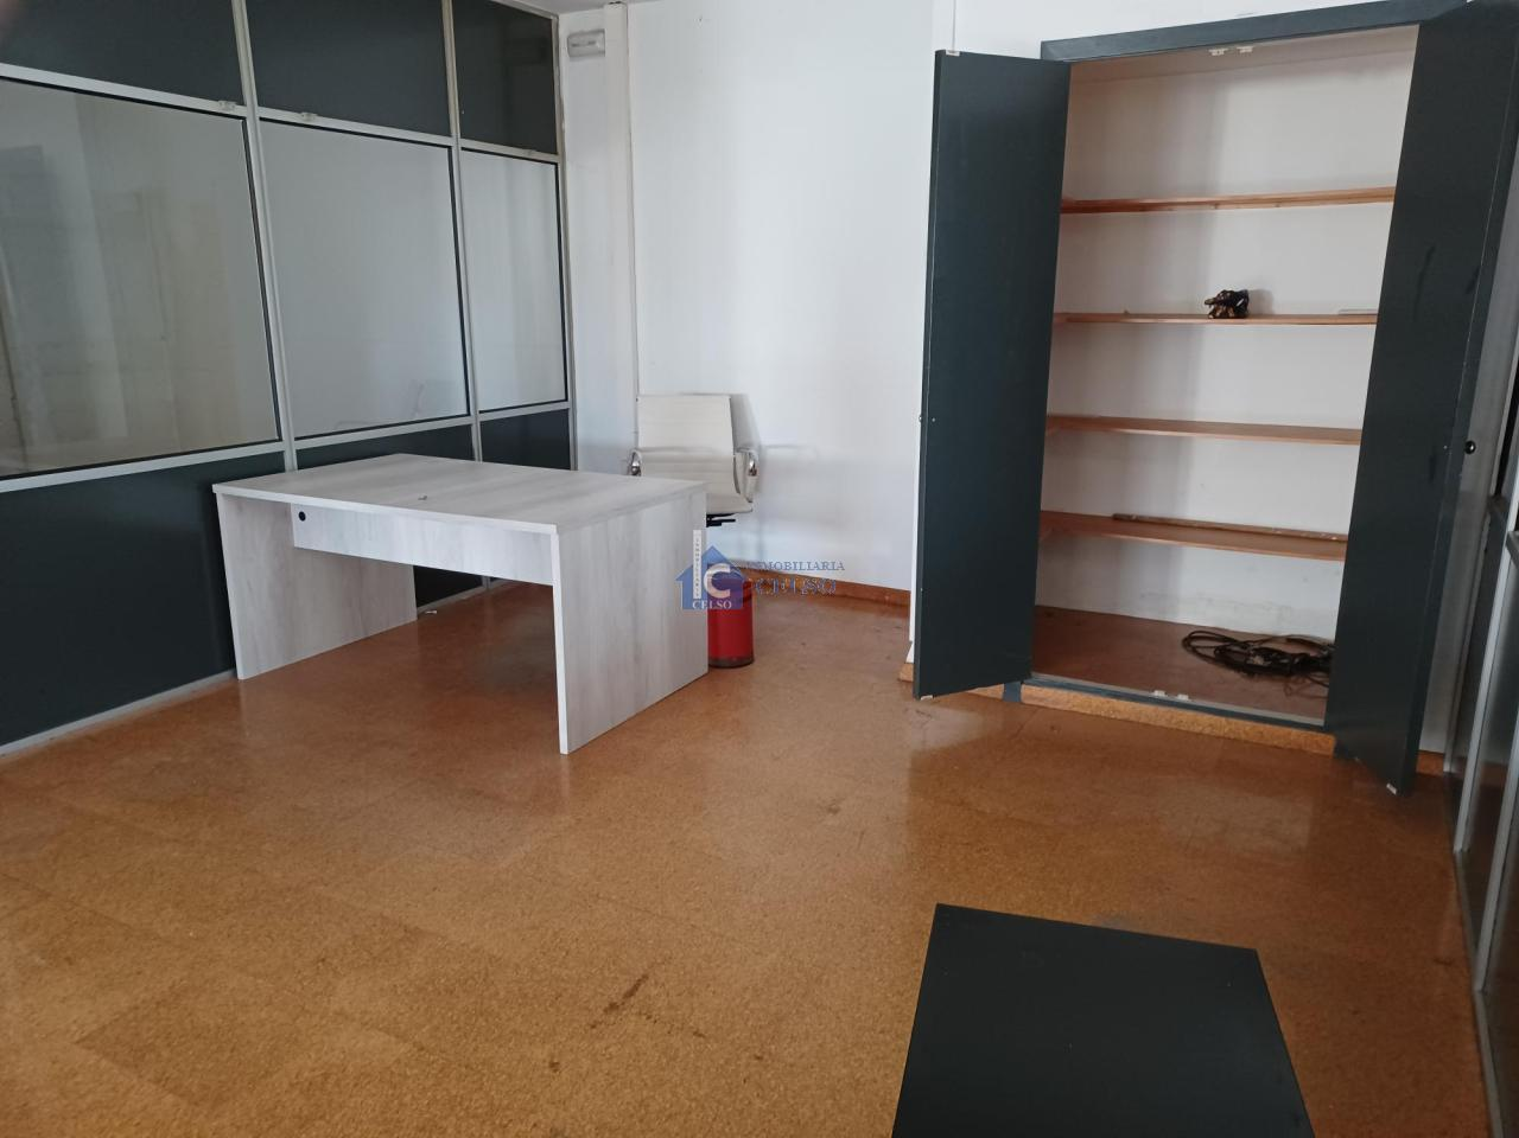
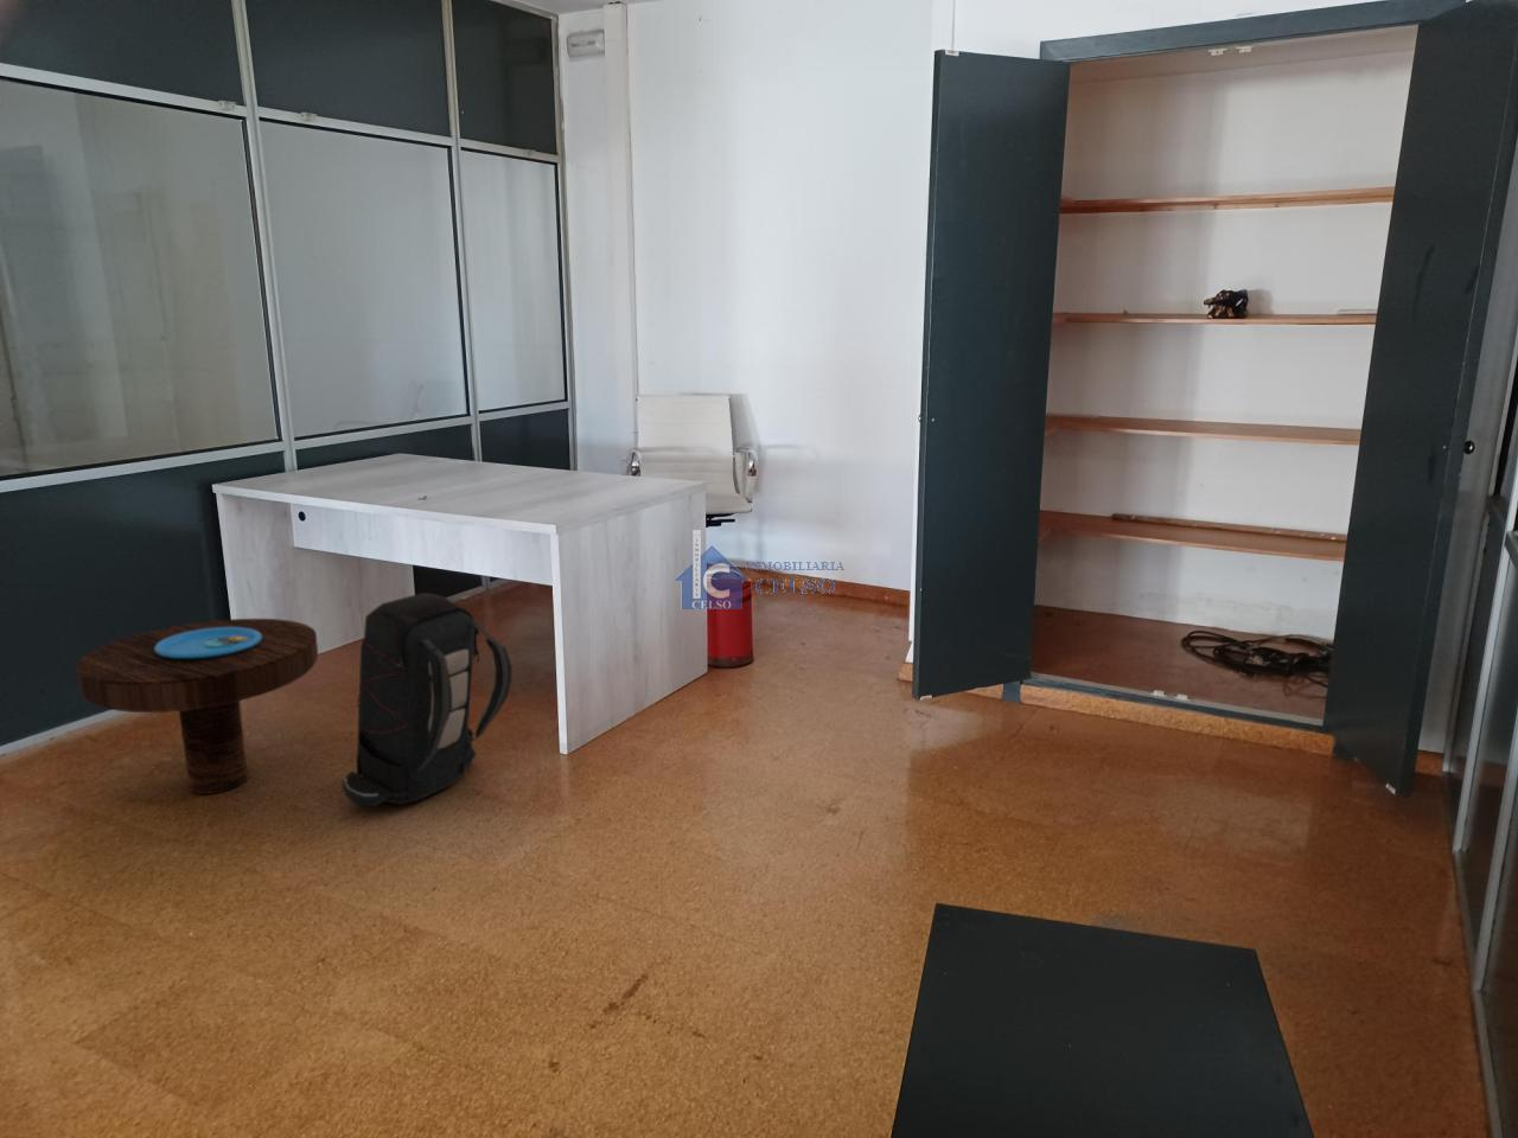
+ backpack [341,592,513,807]
+ side table [76,618,319,795]
